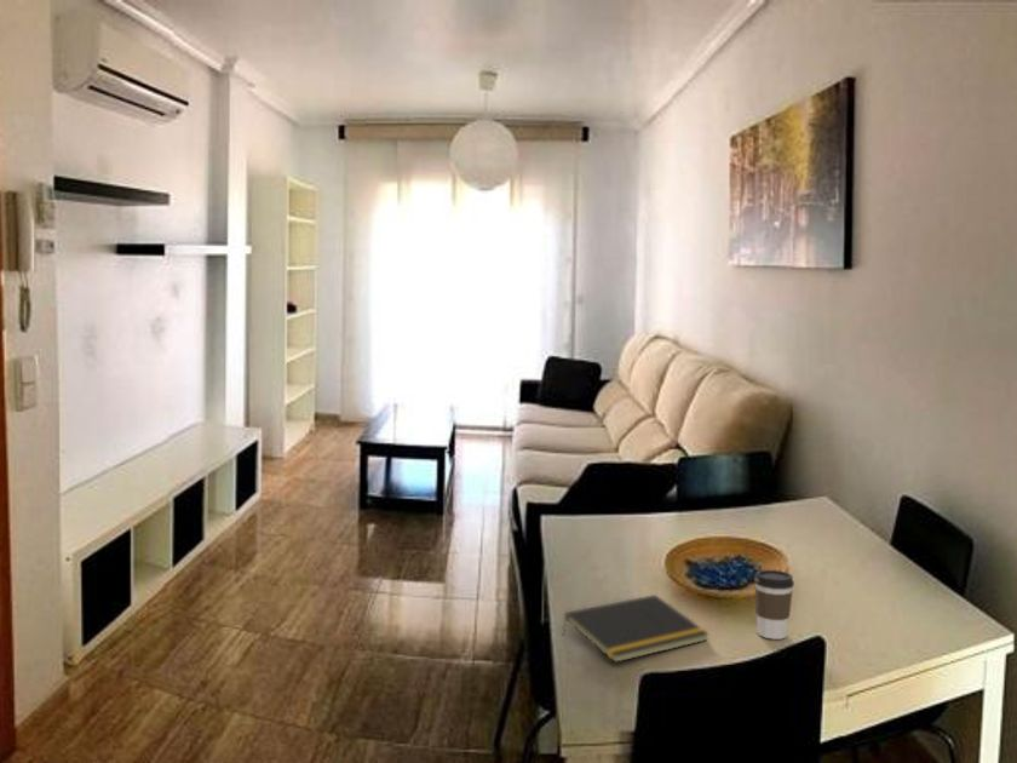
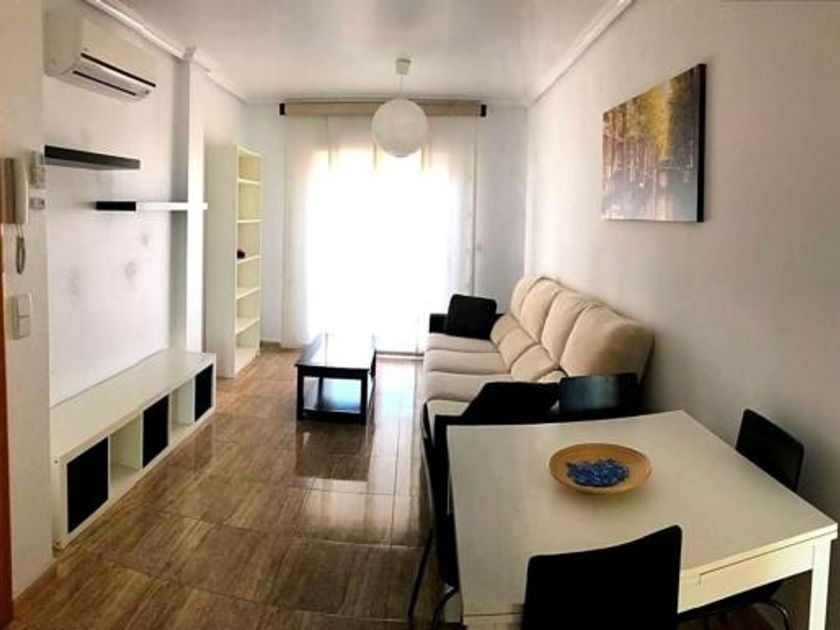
- notepad [561,593,711,664]
- coffee cup [753,569,795,641]
